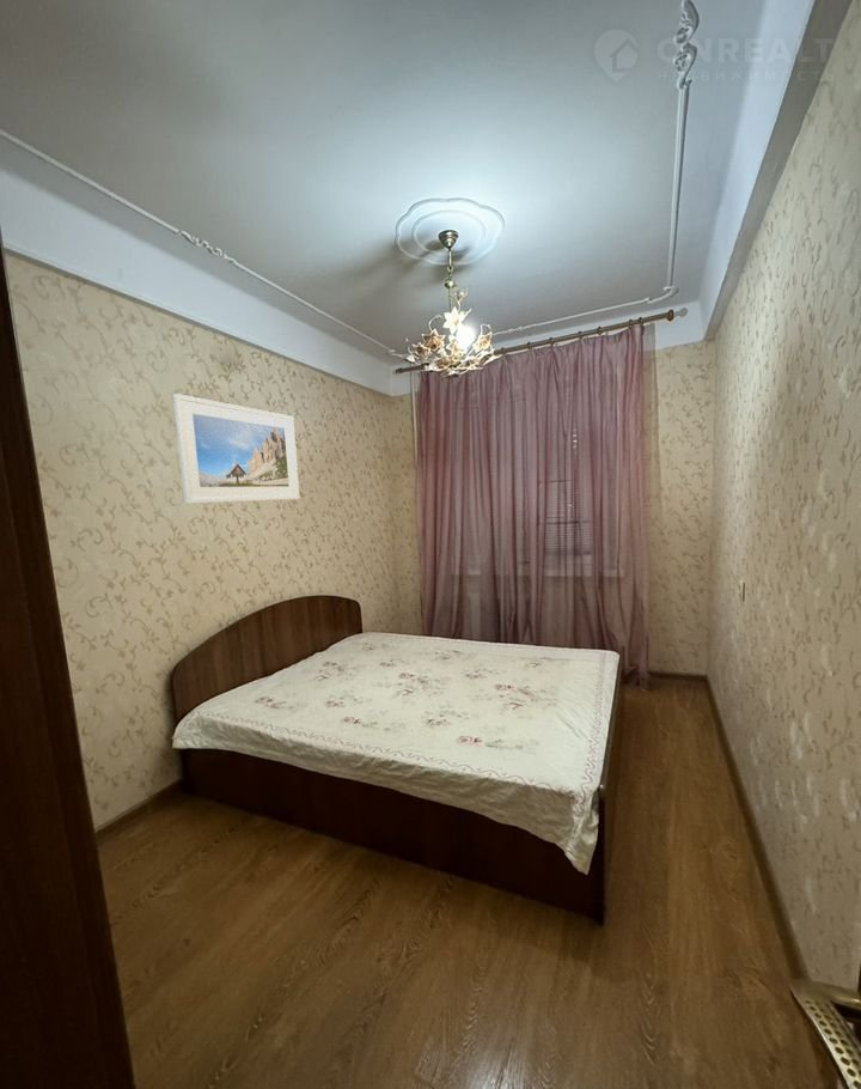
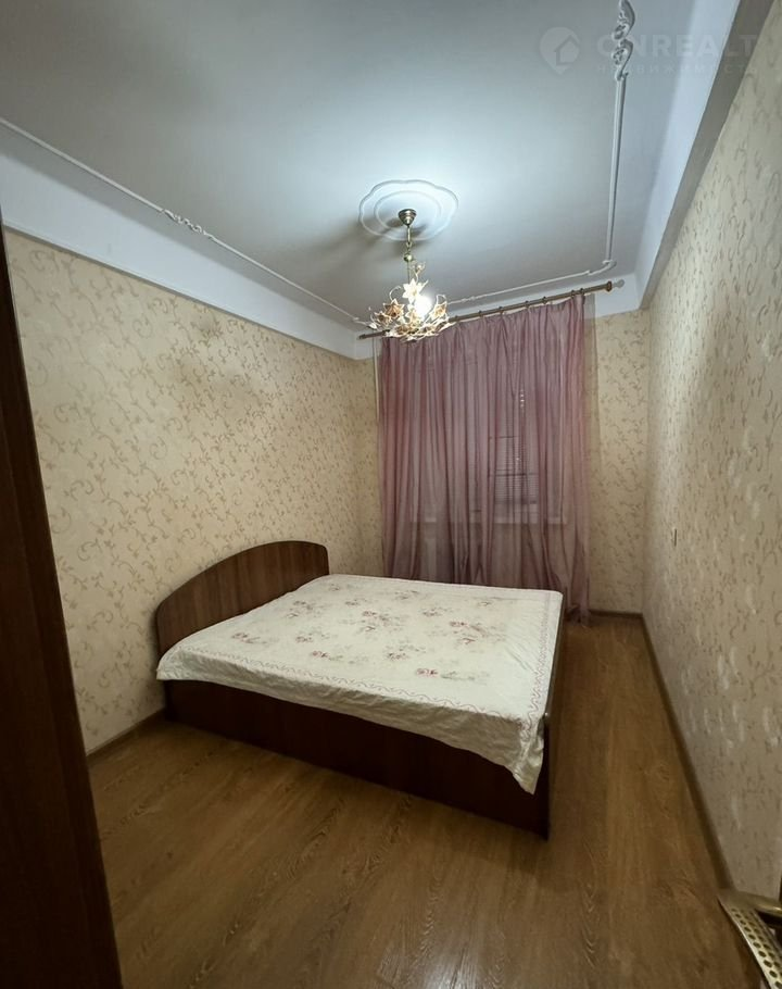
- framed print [172,393,301,505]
